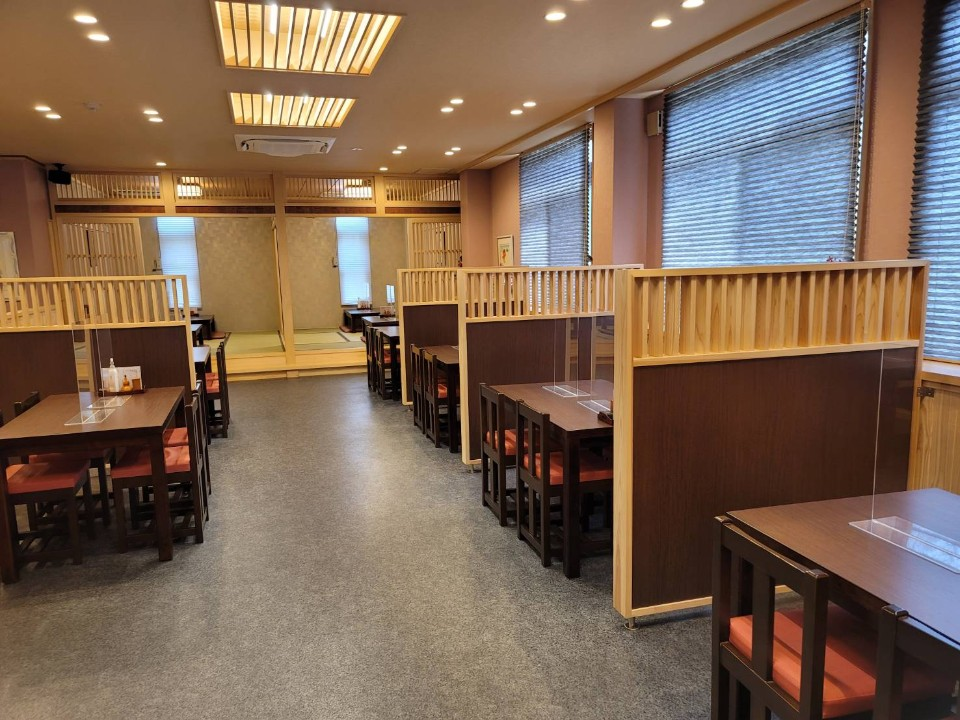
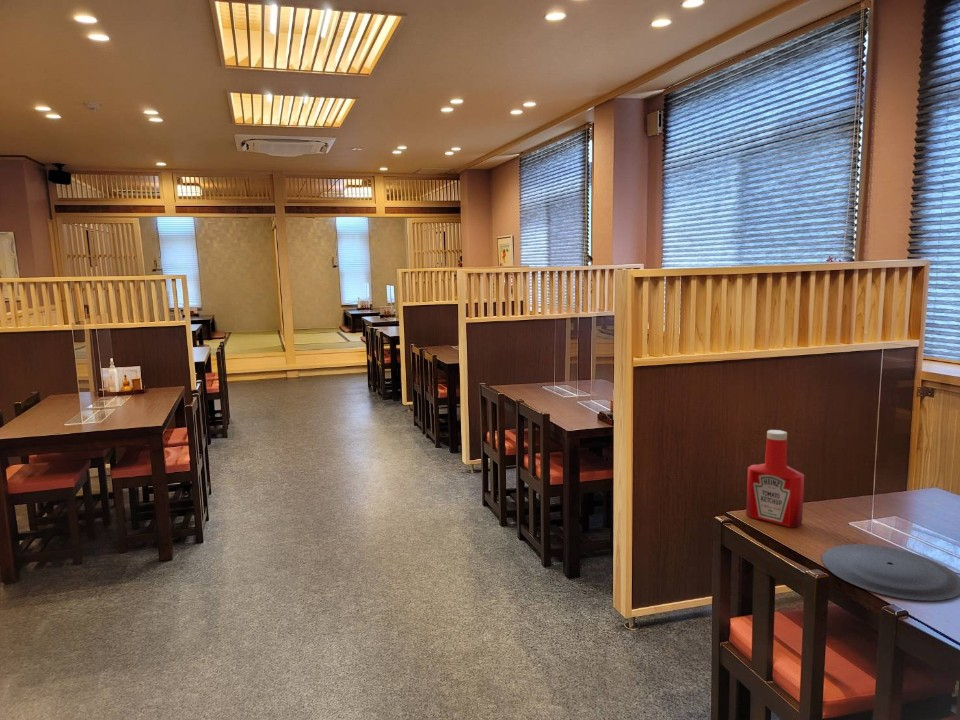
+ soap bottle [745,429,805,528]
+ plate [821,543,960,601]
